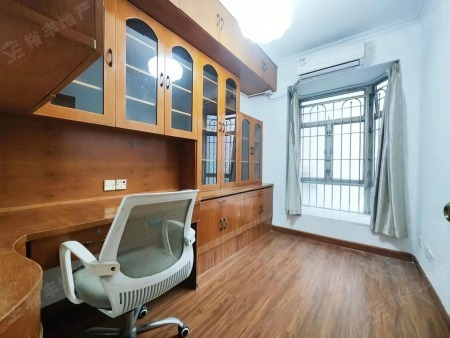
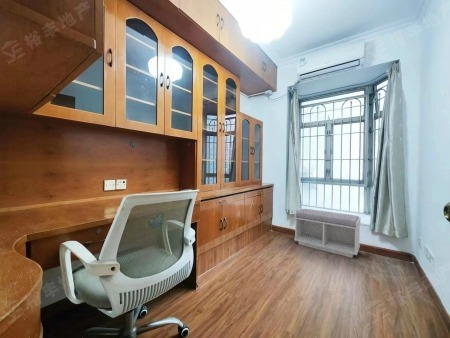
+ bench [293,208,362,258]
